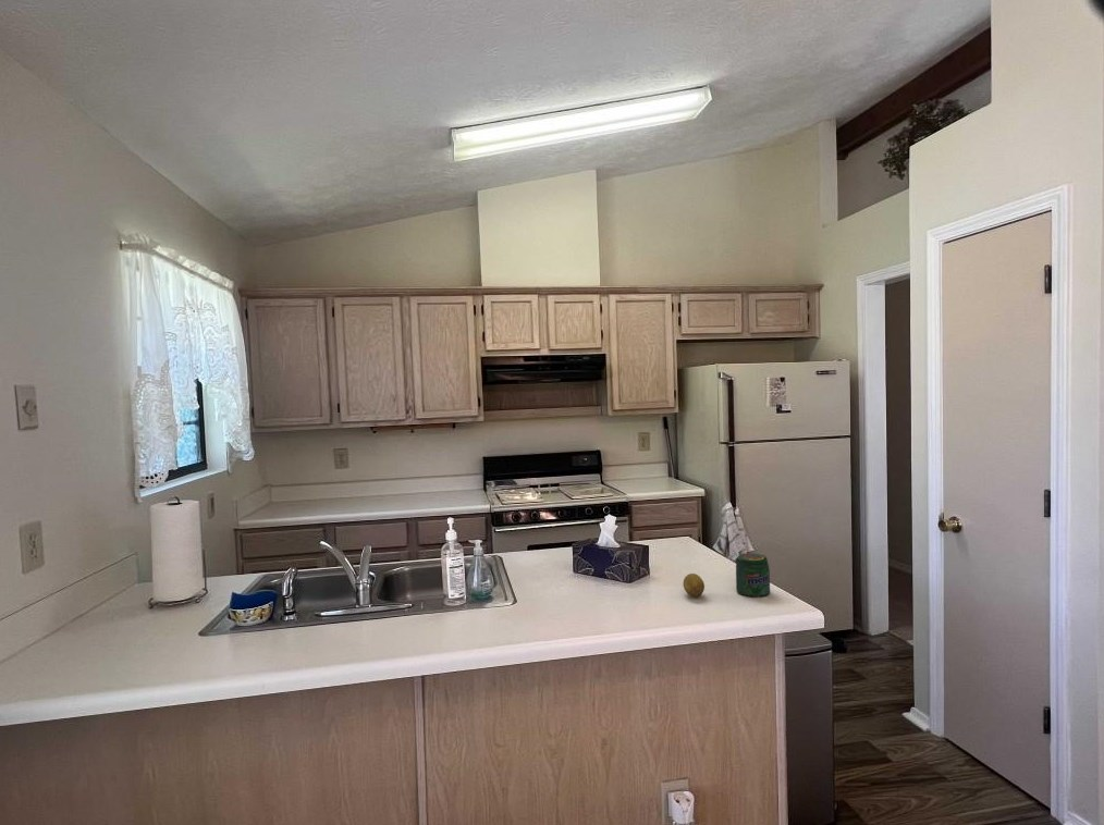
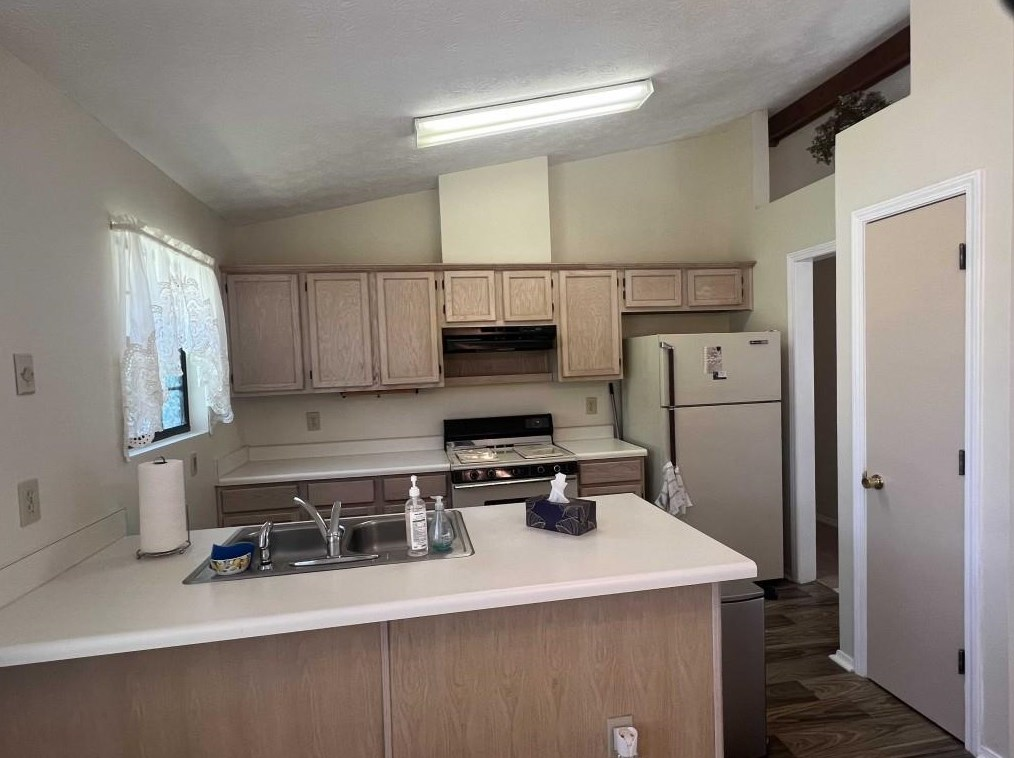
- jar [735,552,771,598]
- fruit [682,572,706,598]
